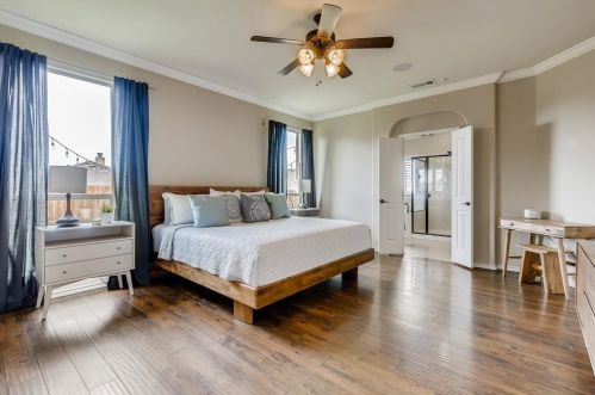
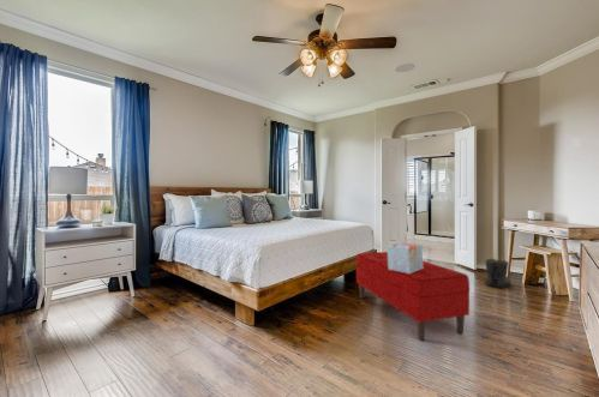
+ decorative box [387,241,424,273]
+ boots [484,258,511,289]
+ bench [355,251,471,342]
